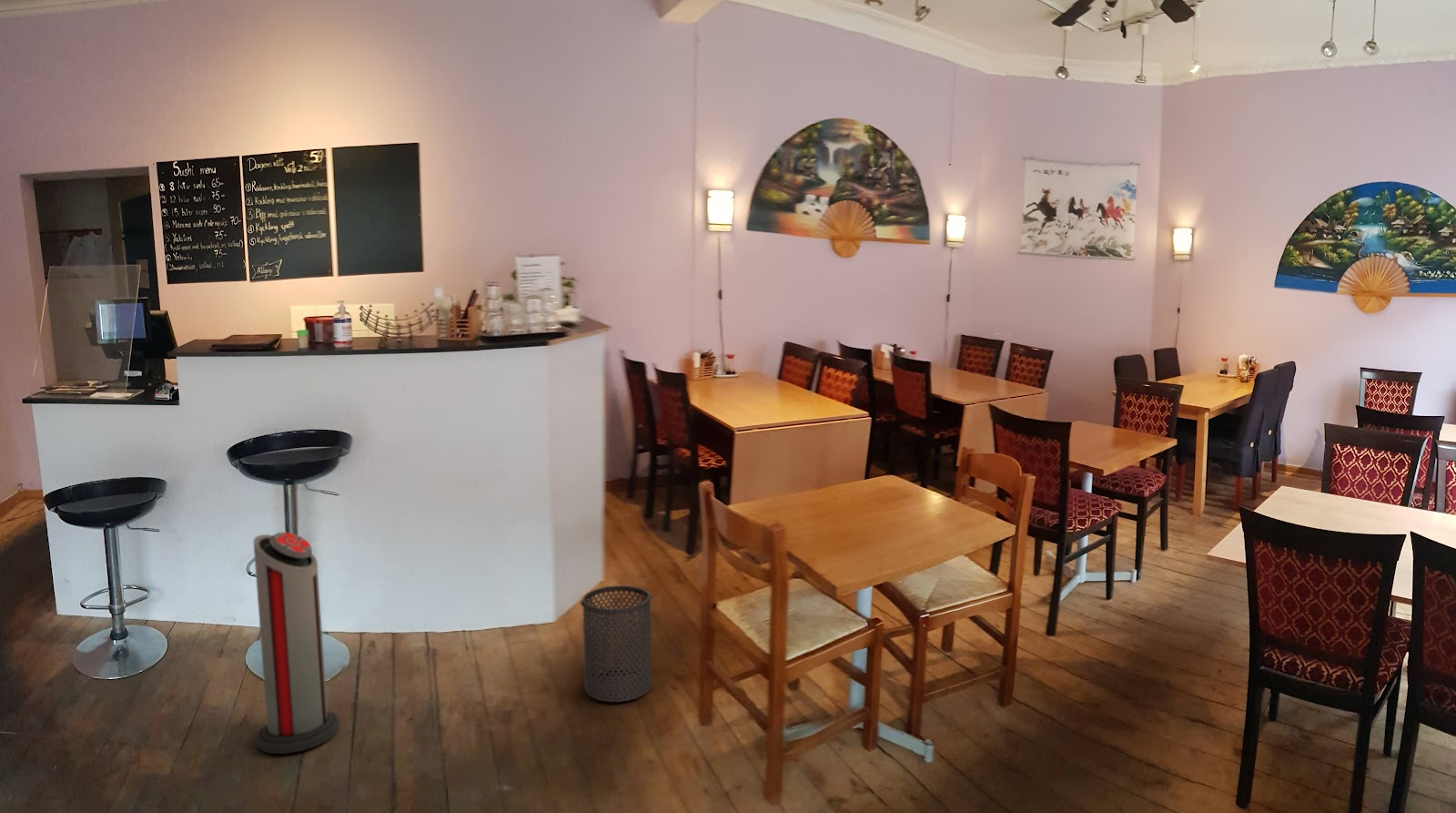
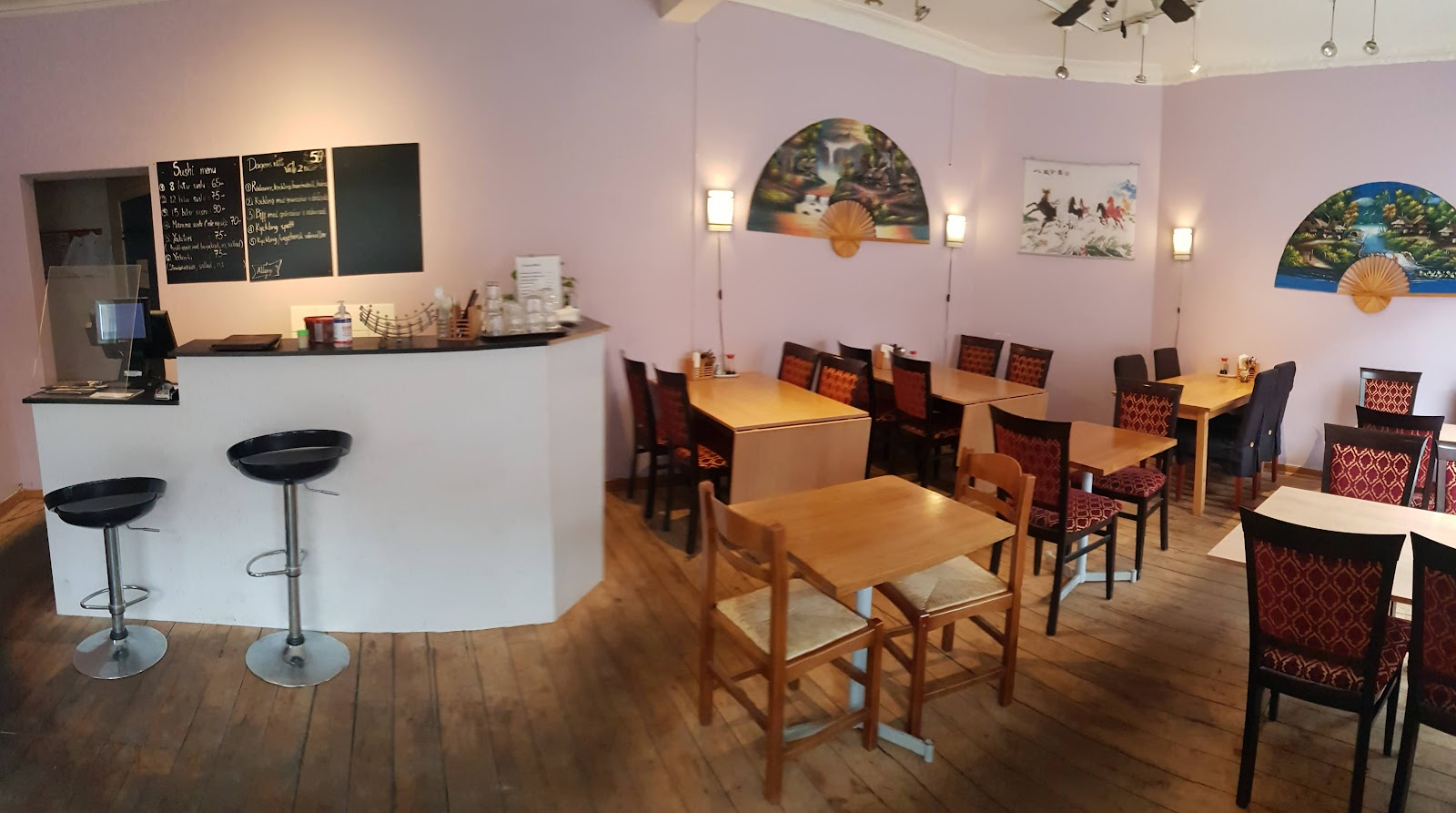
- trash can [580,584,653,703]
- air purifier [253,531,340,755]
